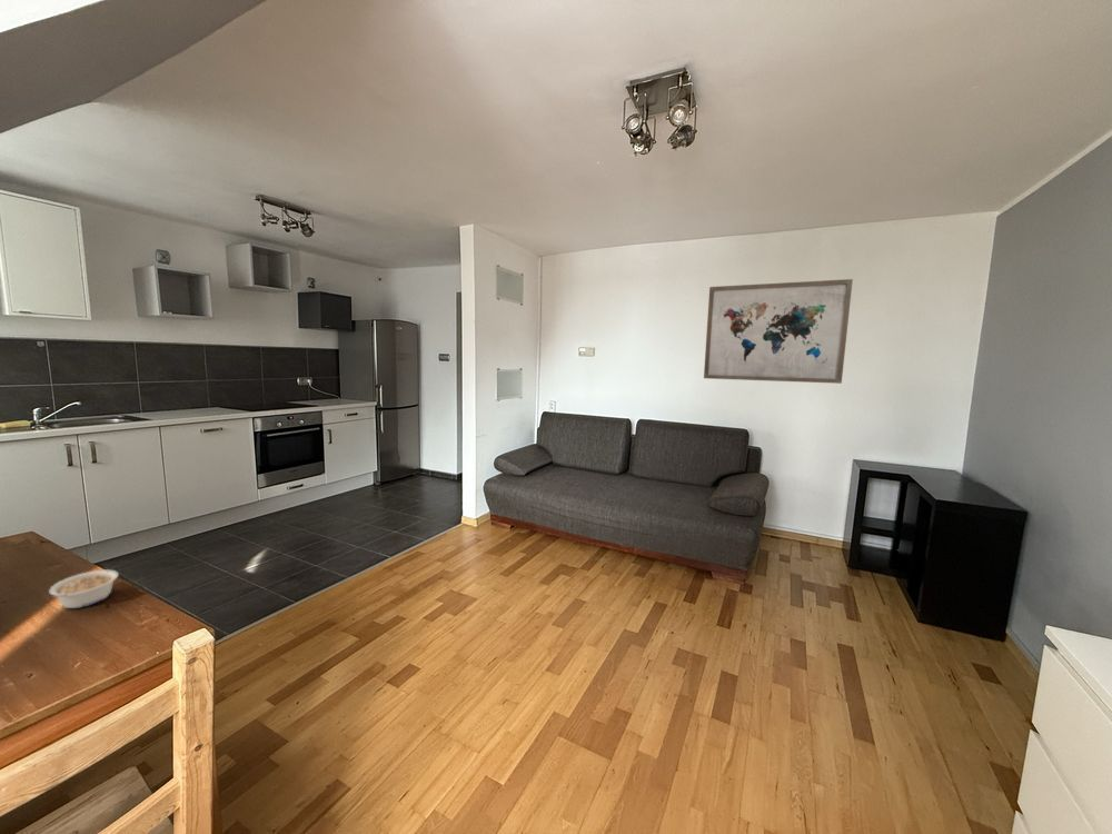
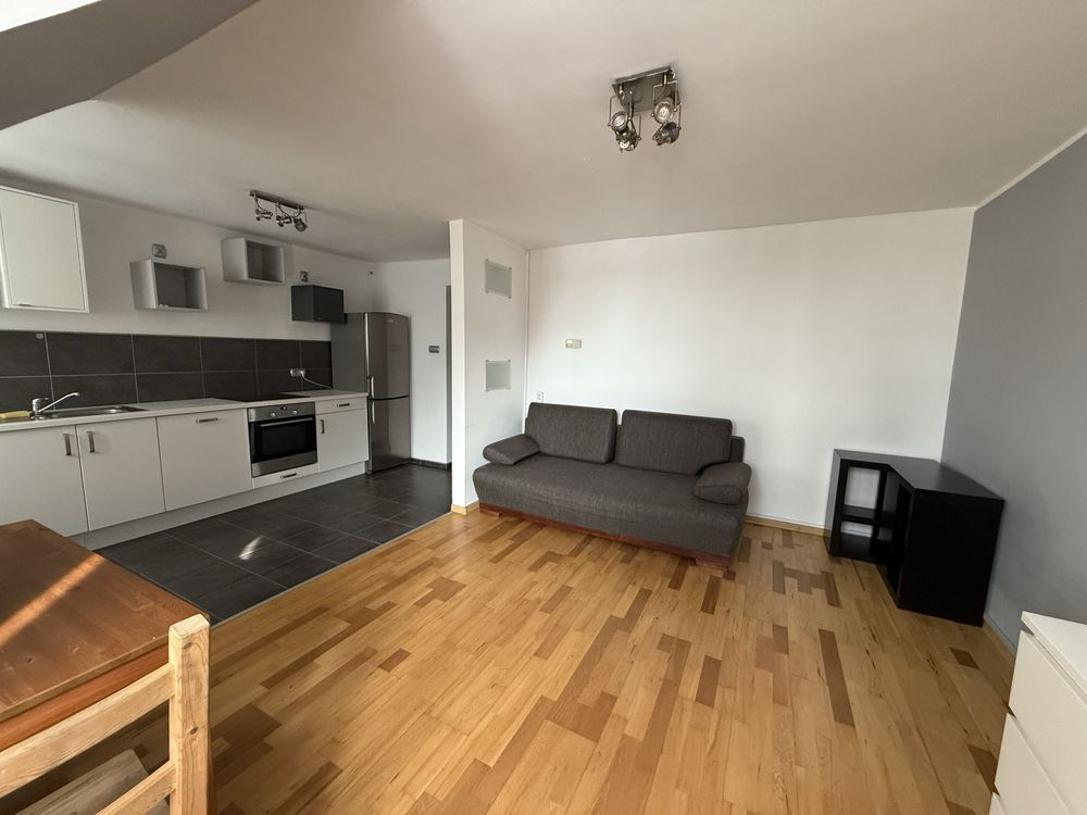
- wall art [703,278,854,385]
- legume [48,568,120,609]
